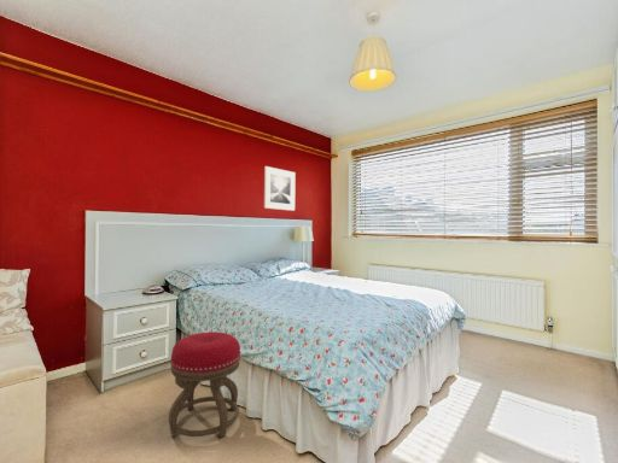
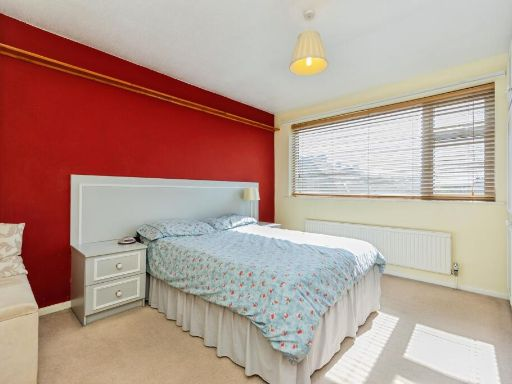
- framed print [263,165,297,212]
- stool [168,330,241,439]
